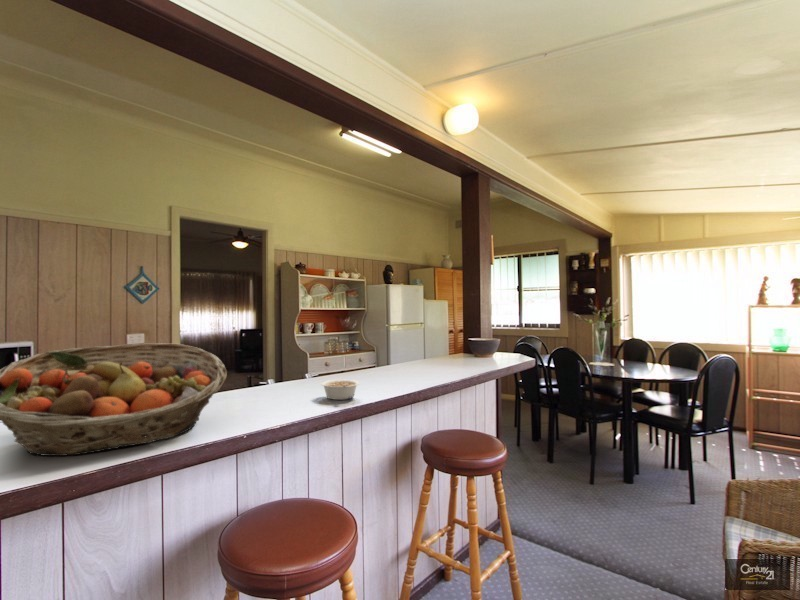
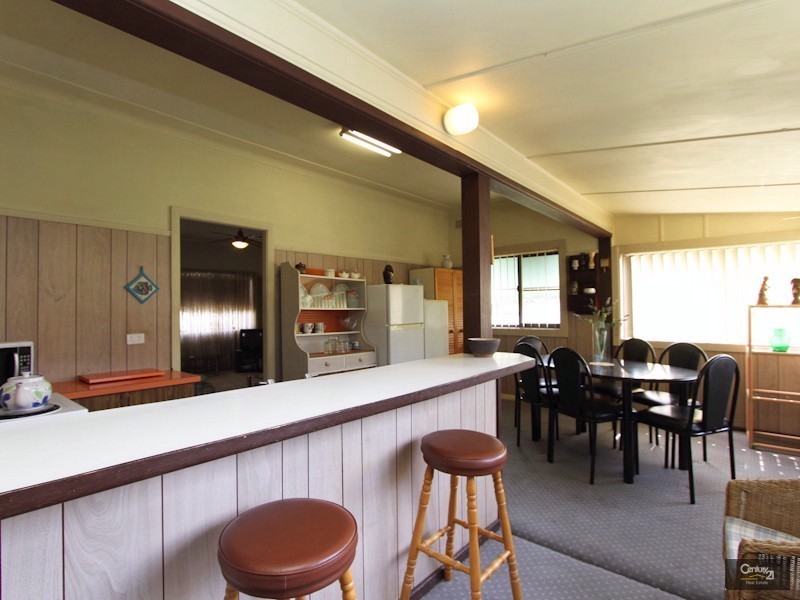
- legume [320,379,360,401]
- fruit basket [0,342,228,457]
